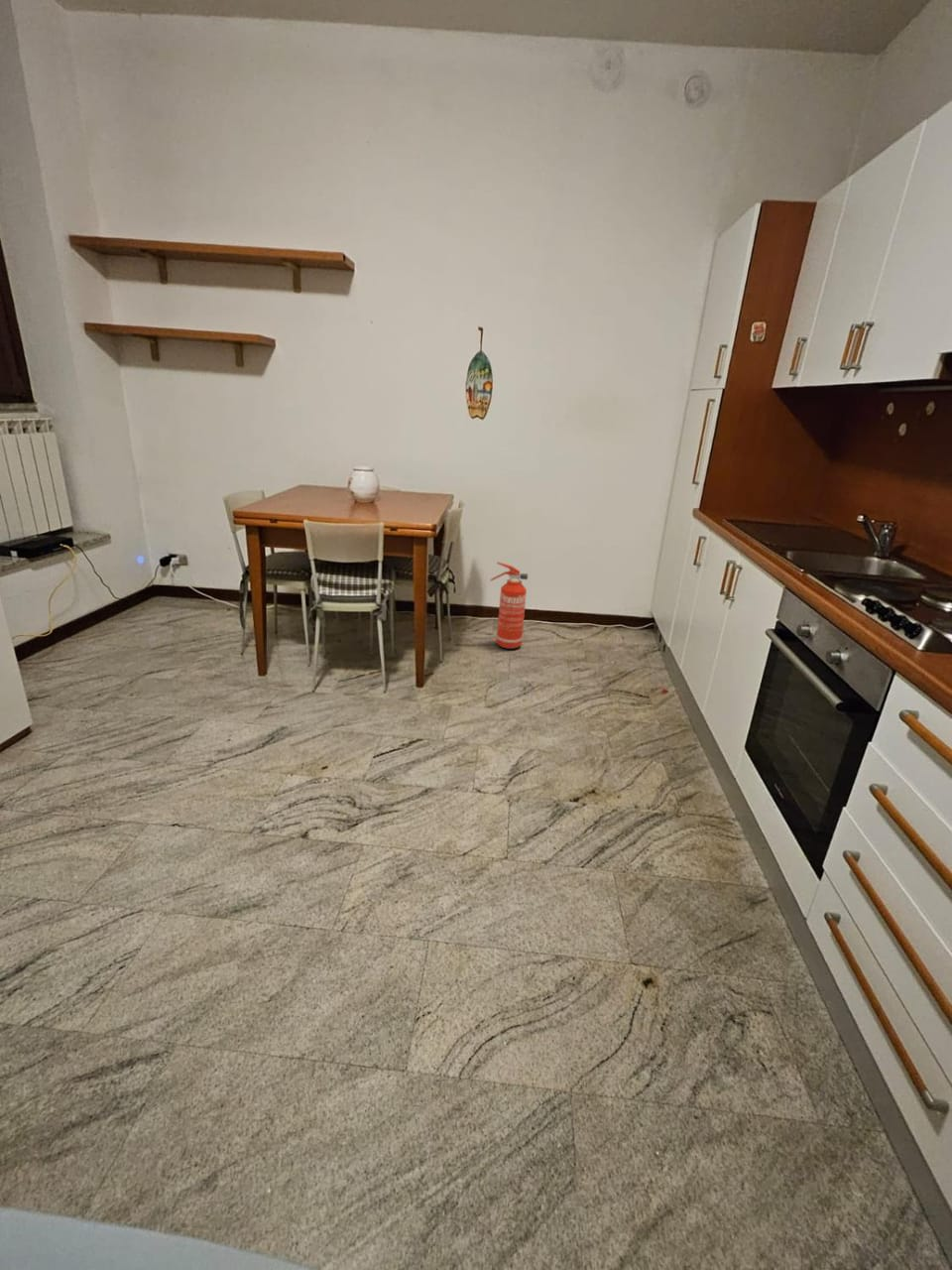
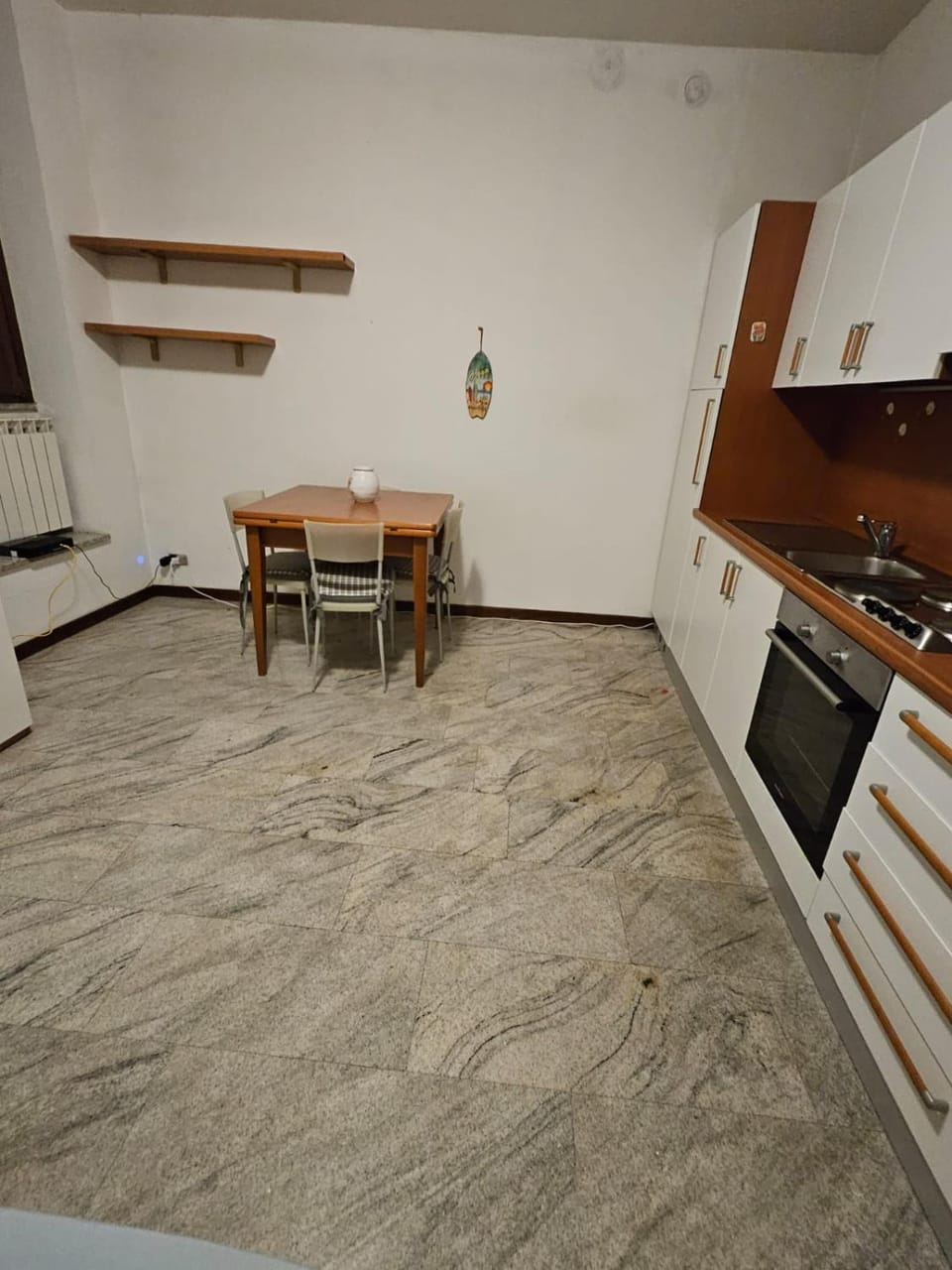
- fire extinguisher [489,561,529,650]
